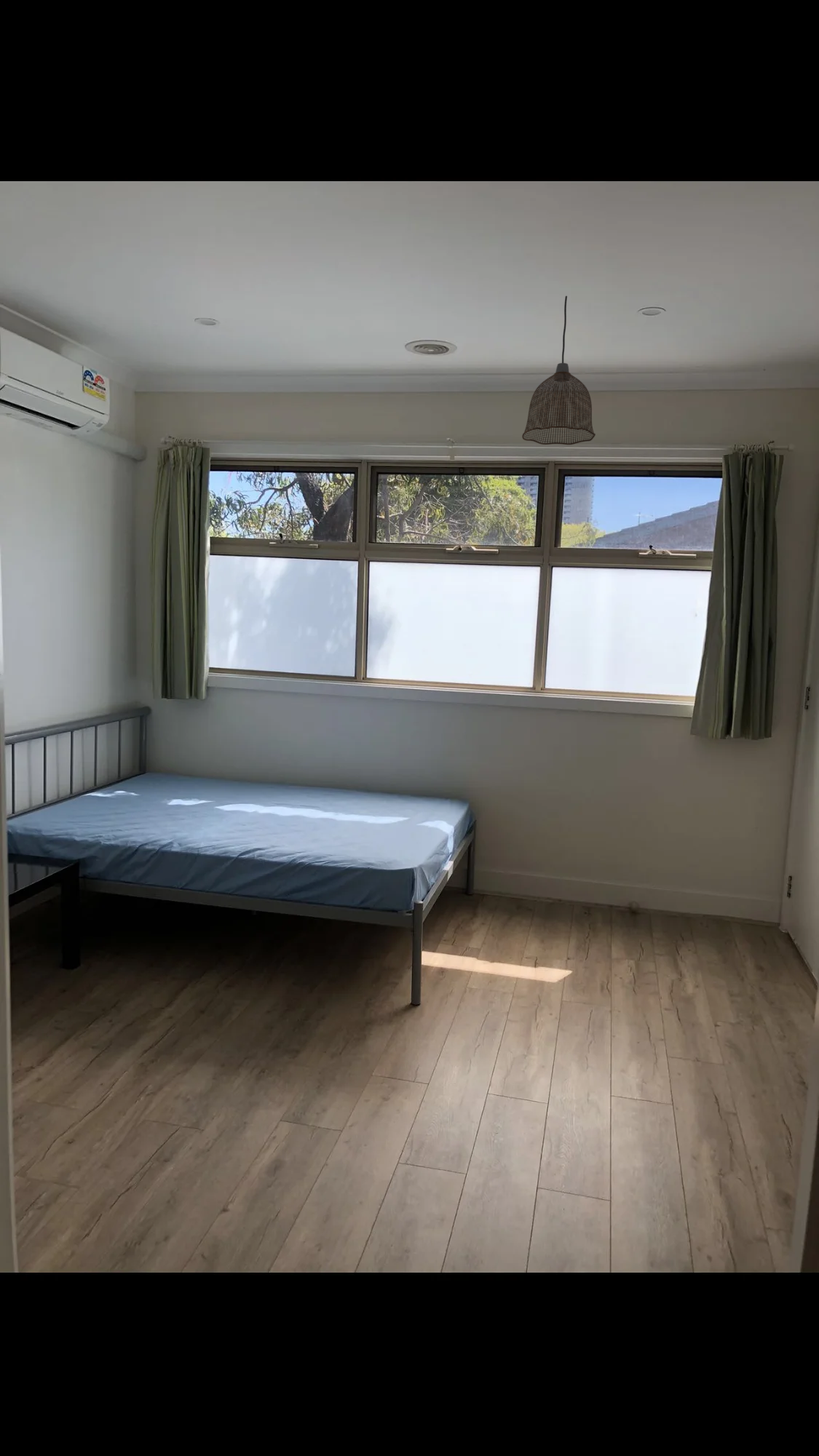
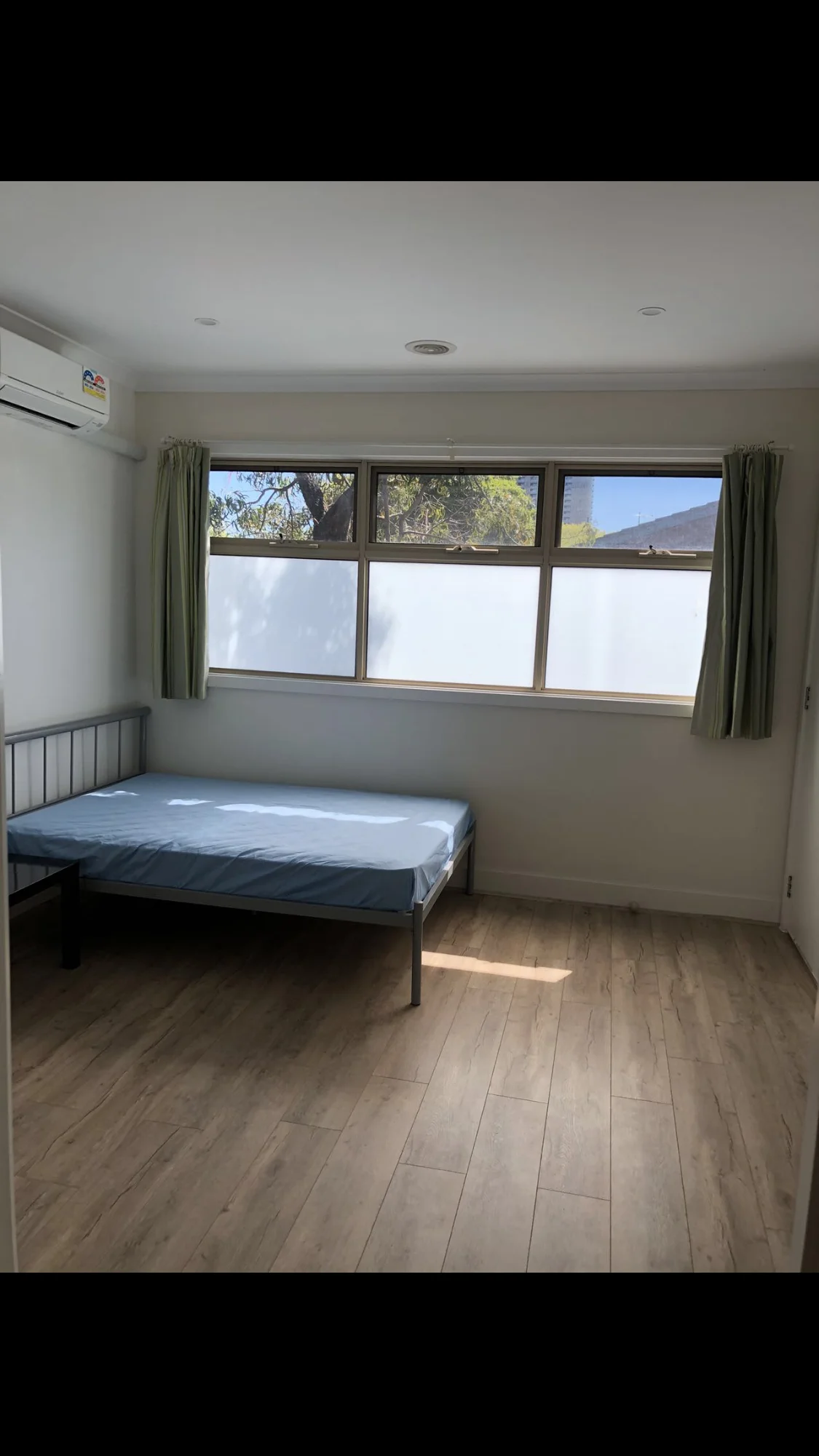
- pendant lamp [521,295,596,445]
